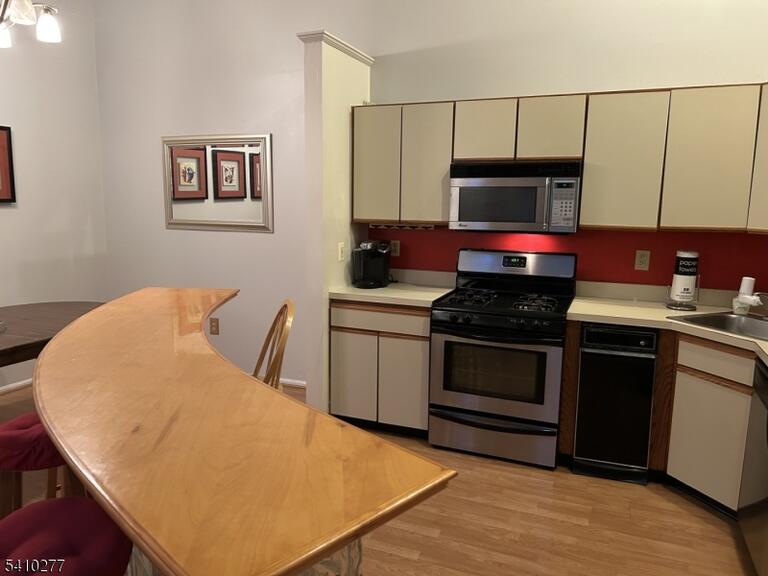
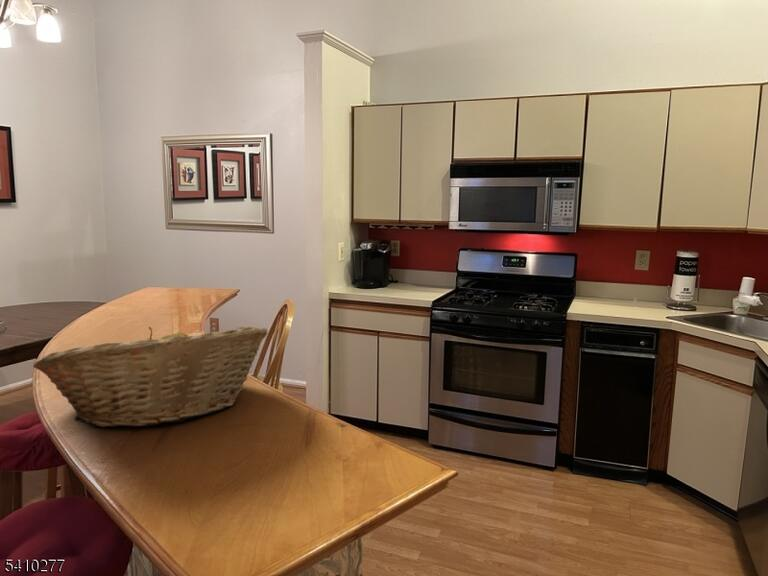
+ fruit basket [32,325,269,428]
